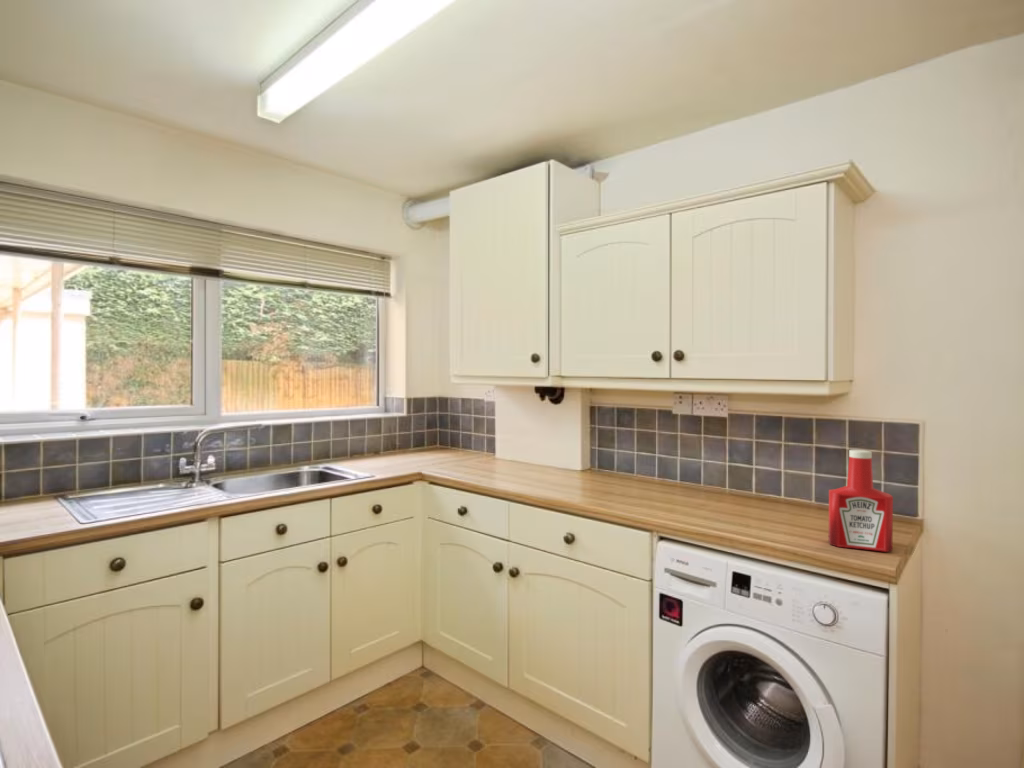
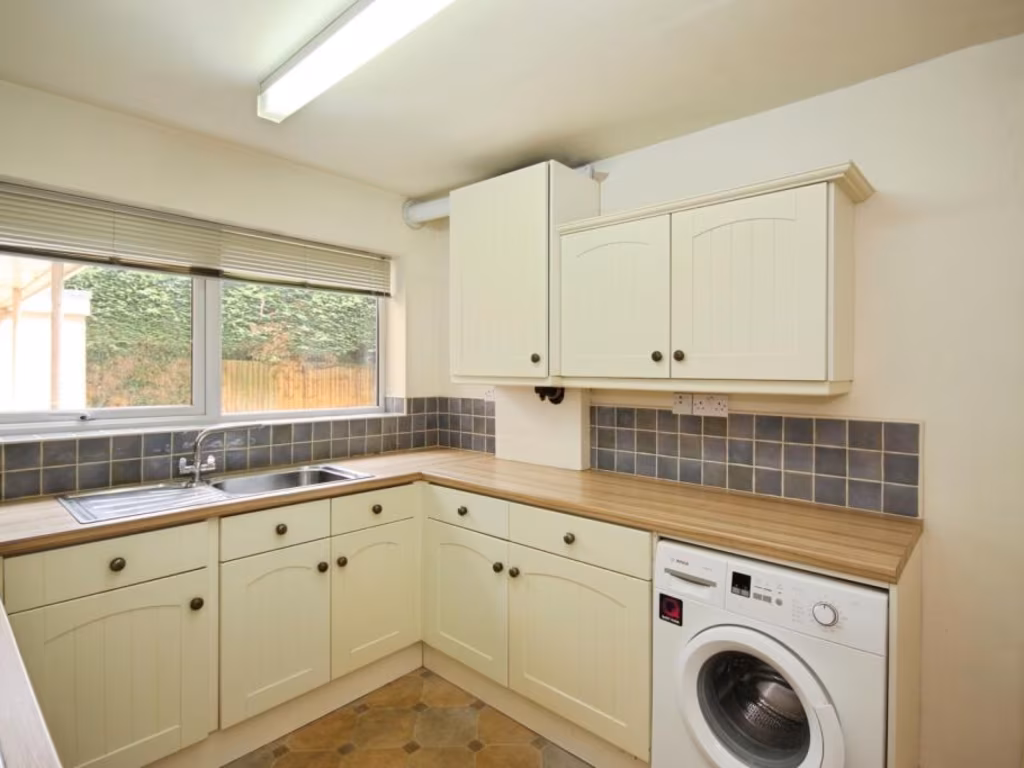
- soap bottle [828,449,894,553]
